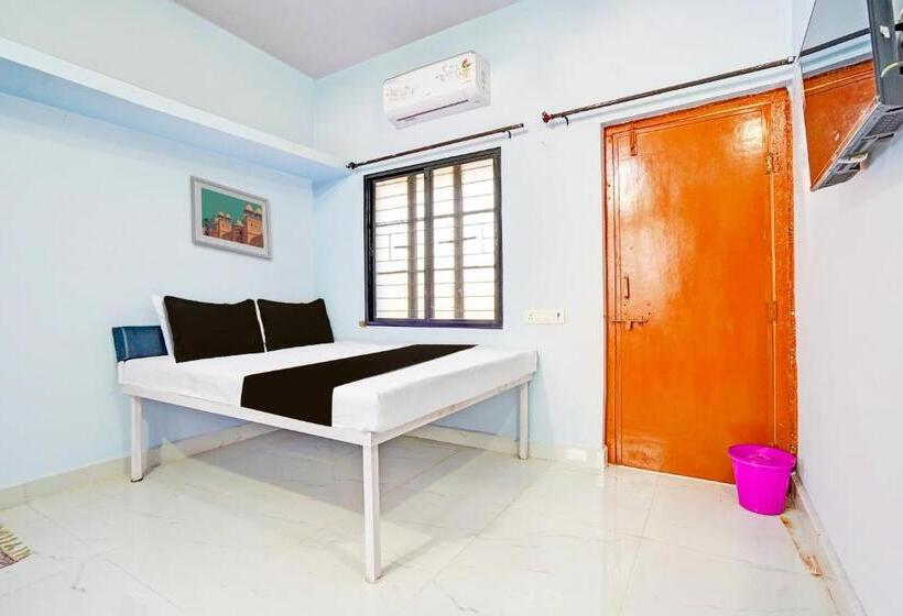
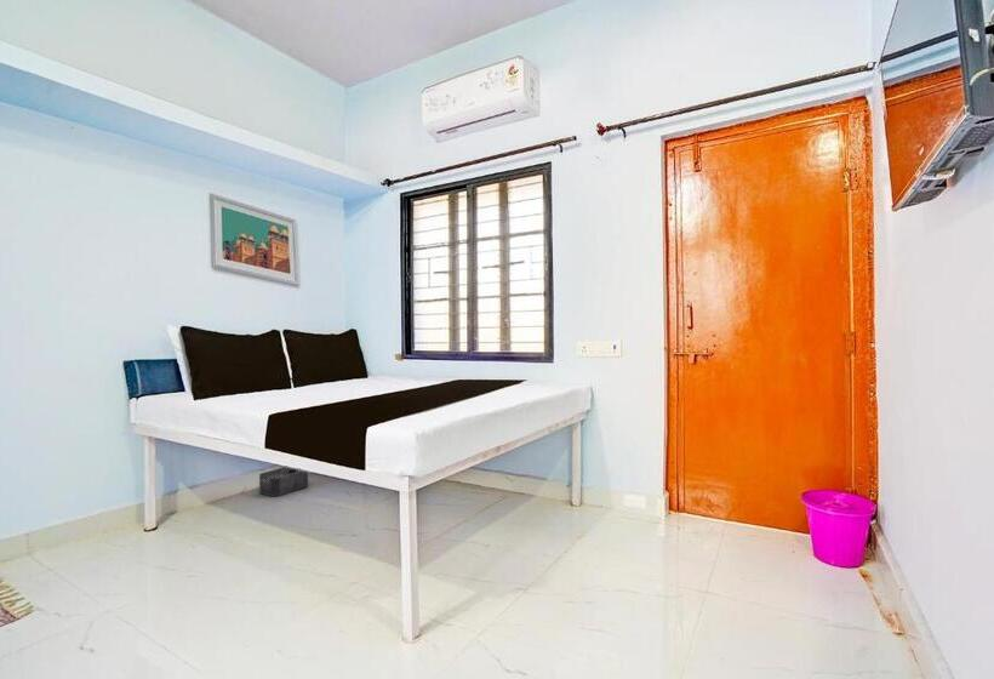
+ storage bin [258,466,309,498]
